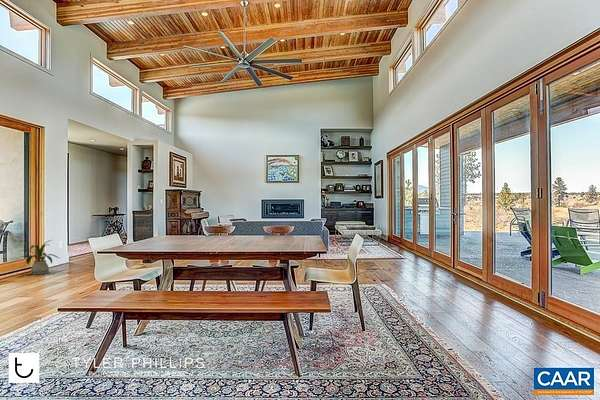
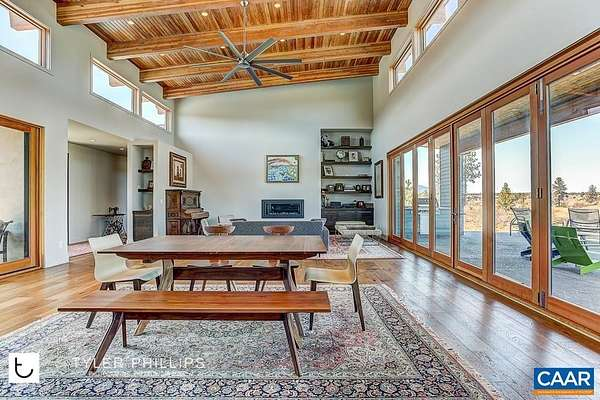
- house plant [16,239,61,276]
